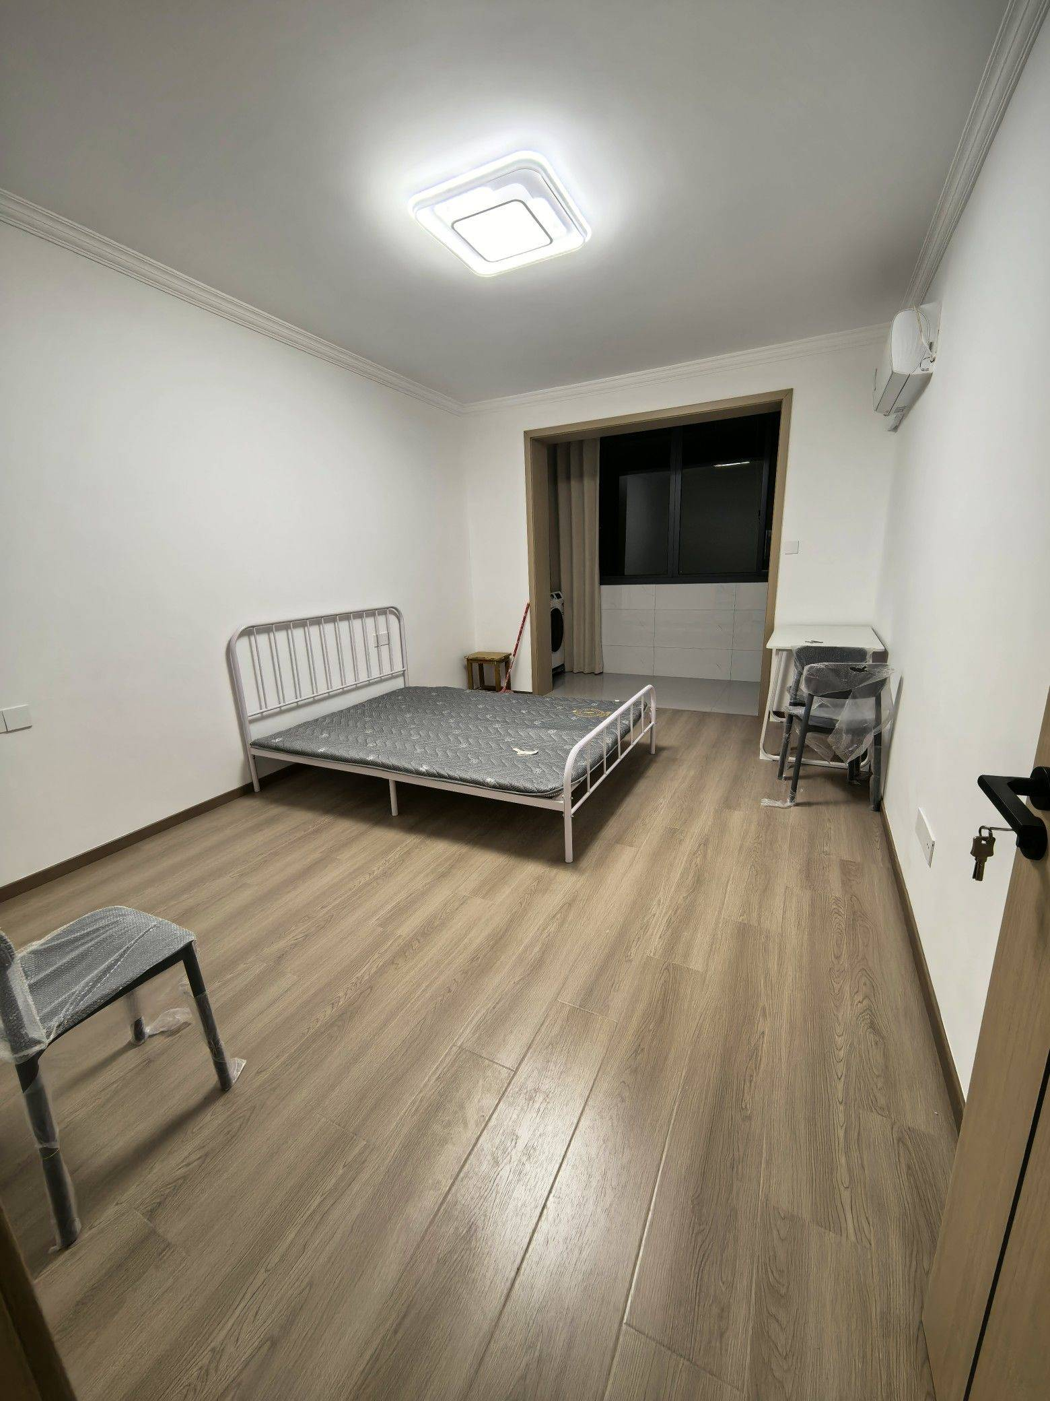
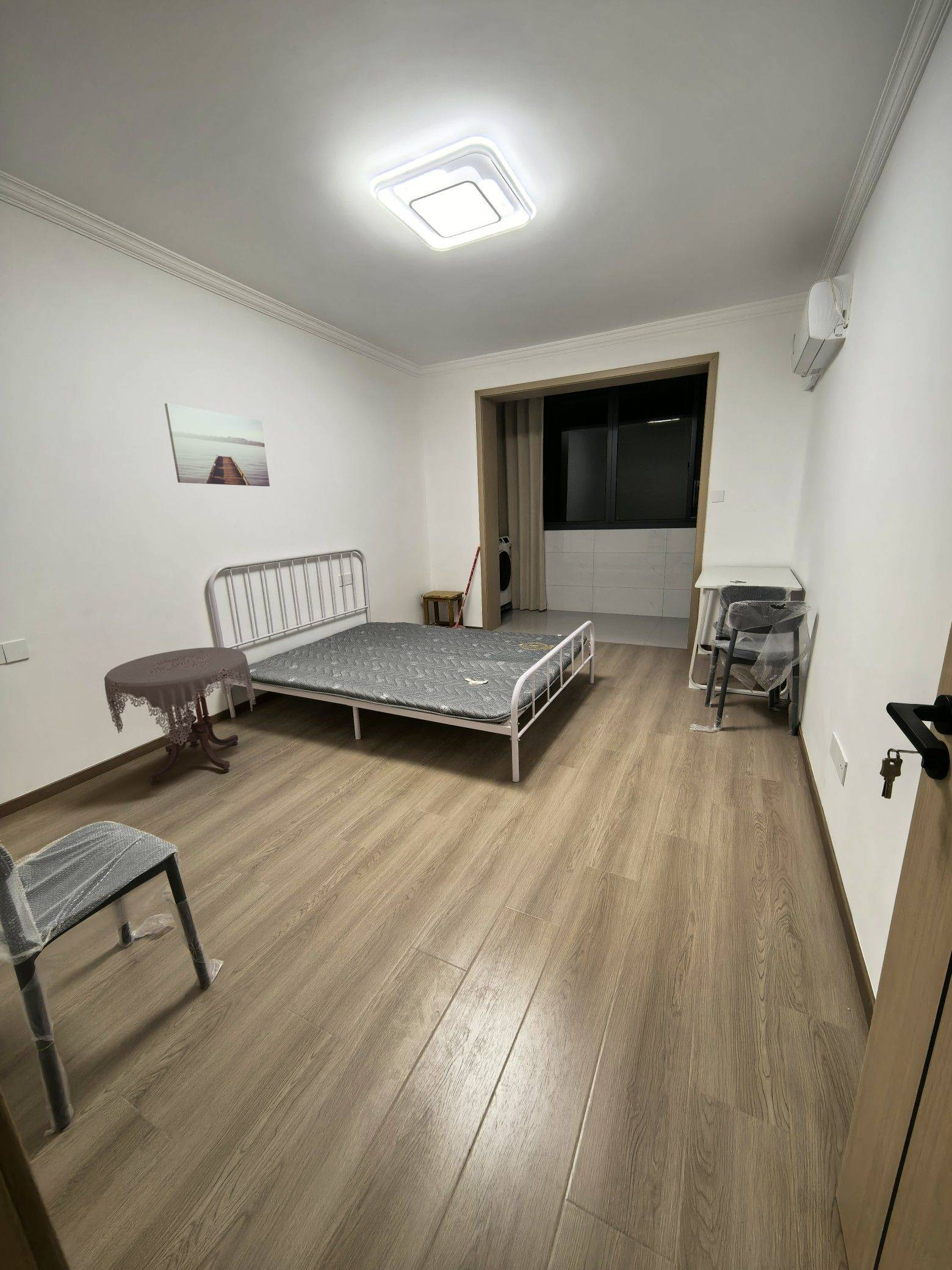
+ wall art [164,402,270,487]
+ side table [104,647,256,785]
